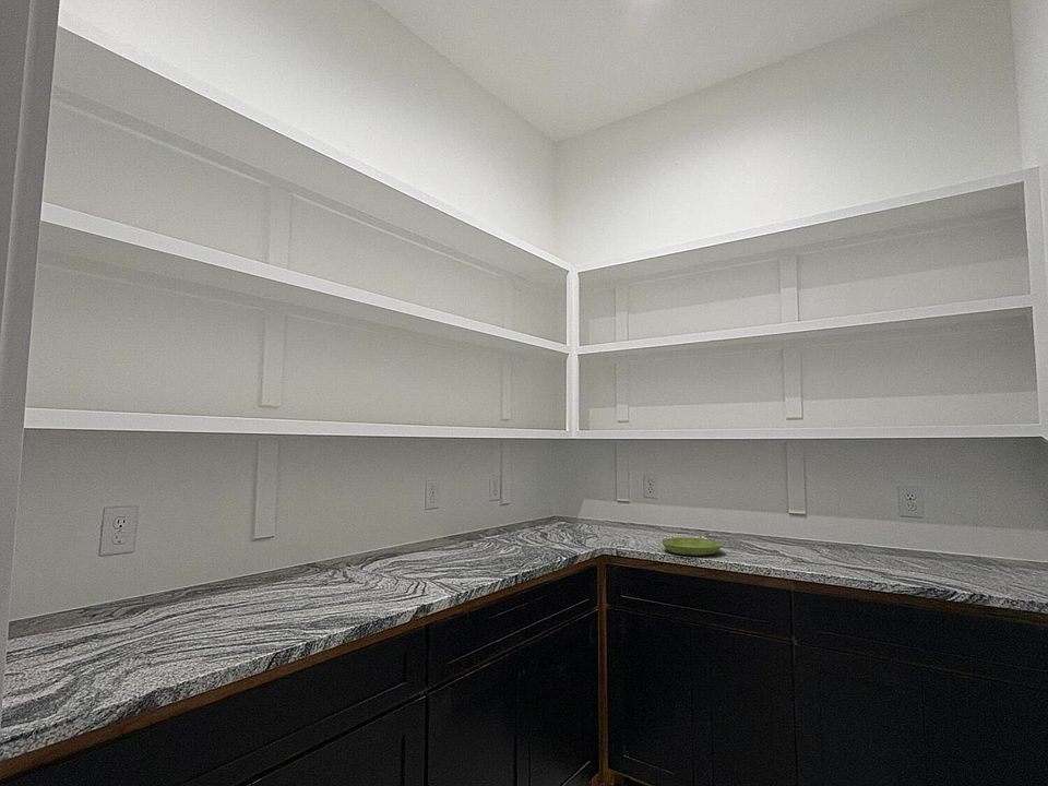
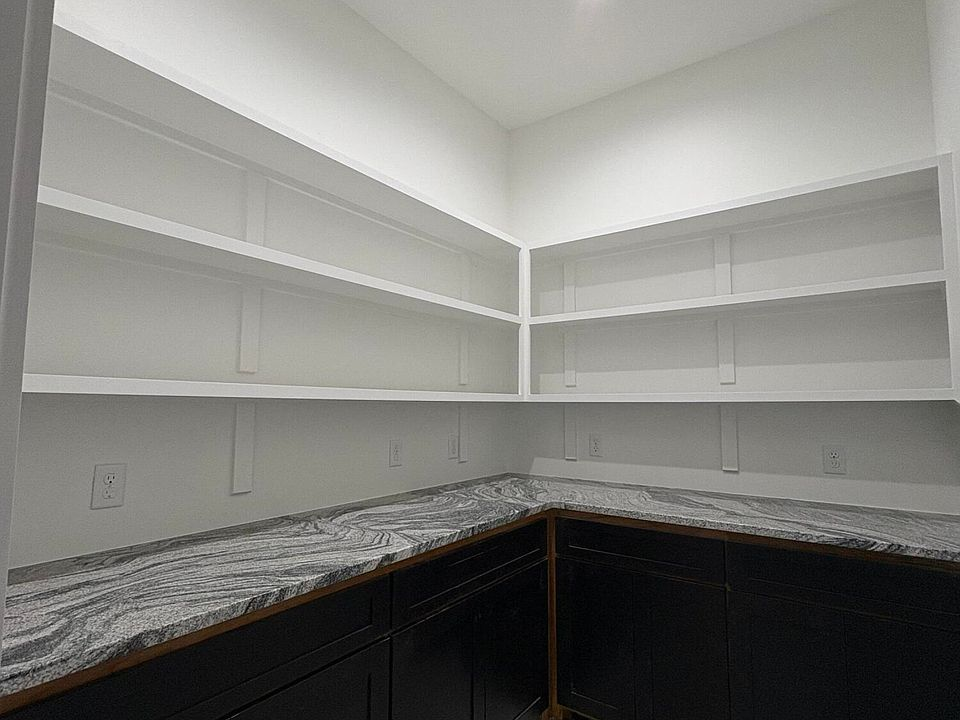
- saucer [660,537,724,557]
